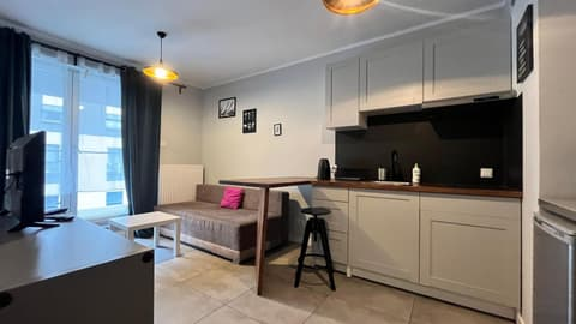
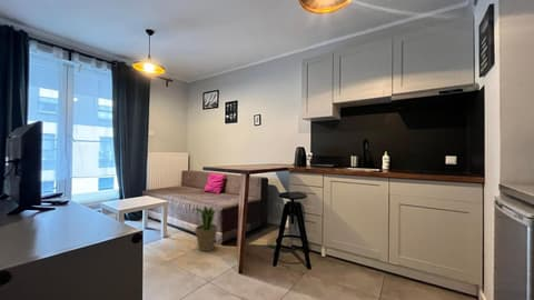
+ potted plant [192,204,220,252]
